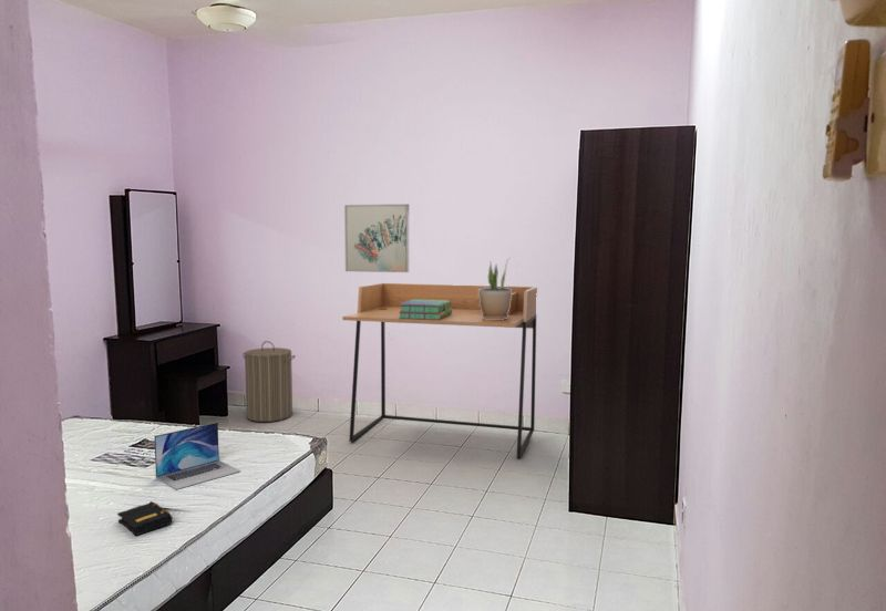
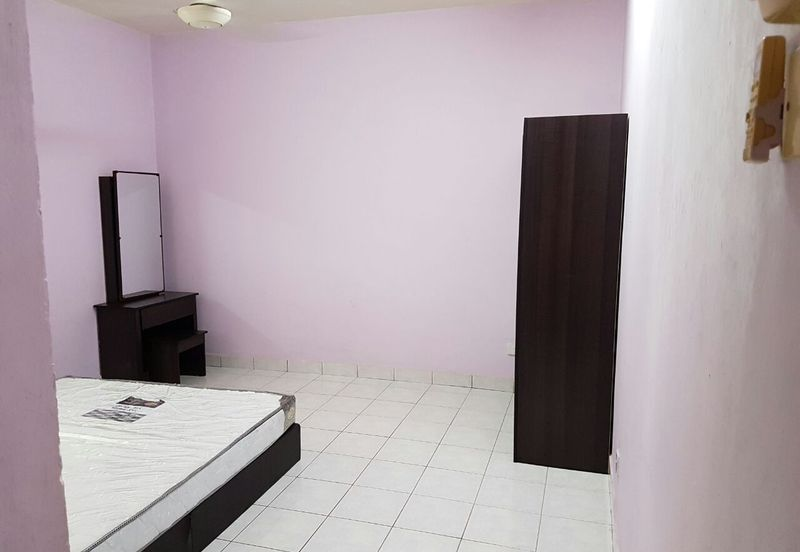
- wall art [343,203,410,273]
- book [116,500,174,537]
- laundry hamper [241,340,296,423]
- stack of books [399,300,452,320]
- laptop [153,422,241,490]
- desk [341,282,538,459]
- potted plant [478,256,512,320]
